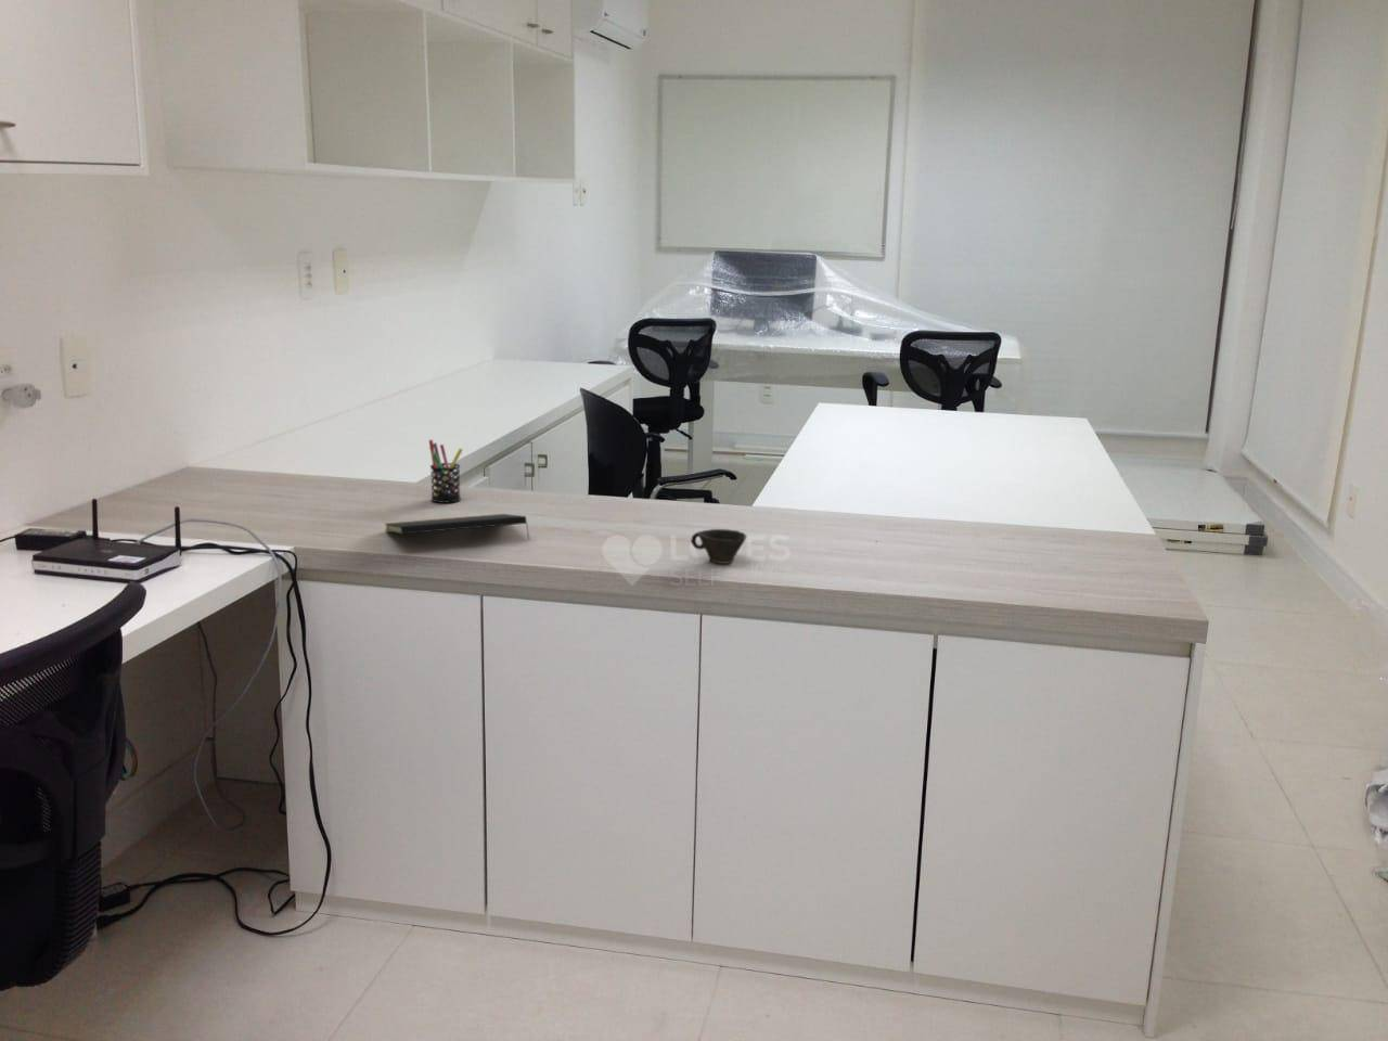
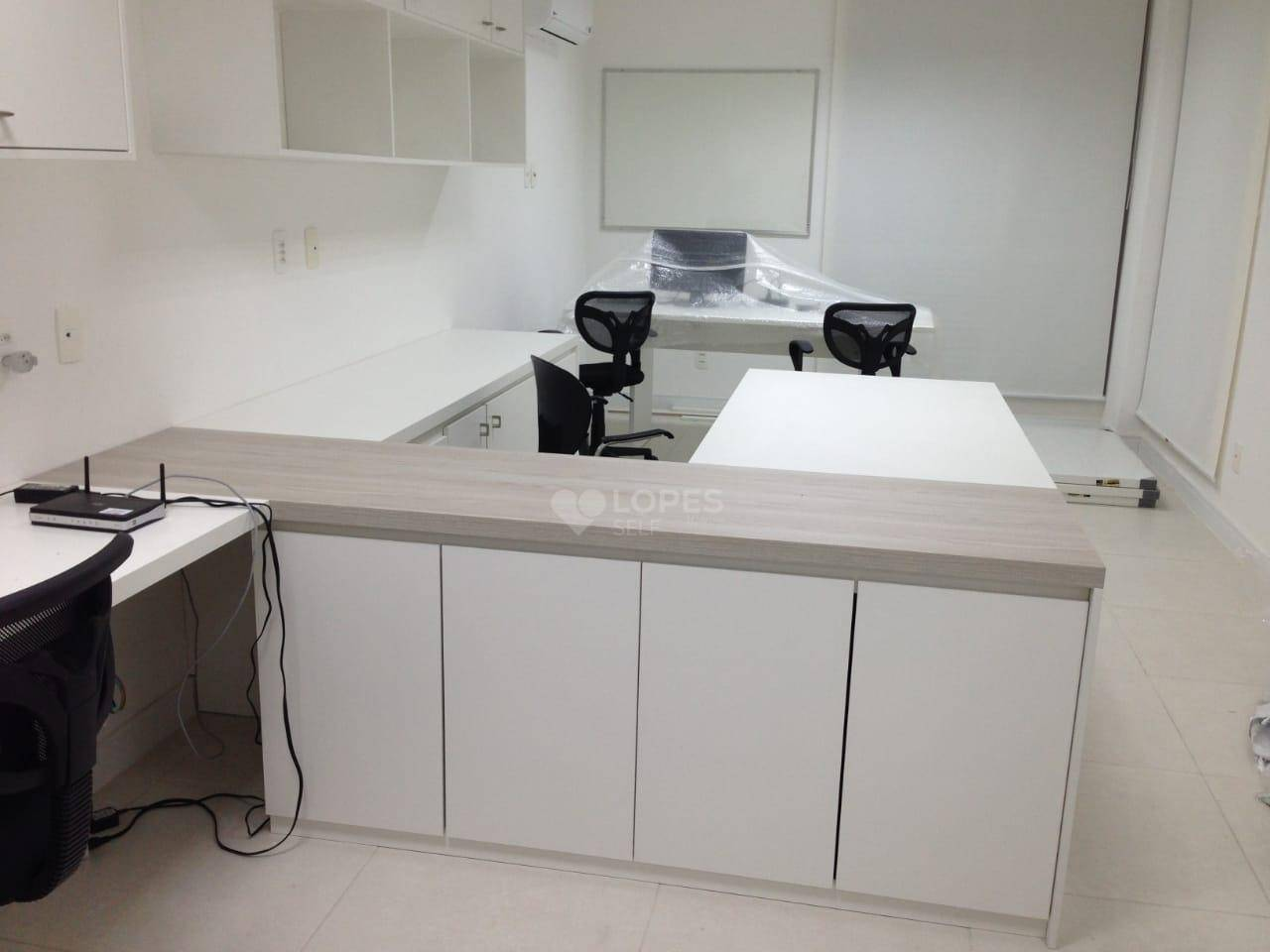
- cup [690,528,748,565]
- notepad [384,513,531,541]
- pen holder [428,438,464,504]
